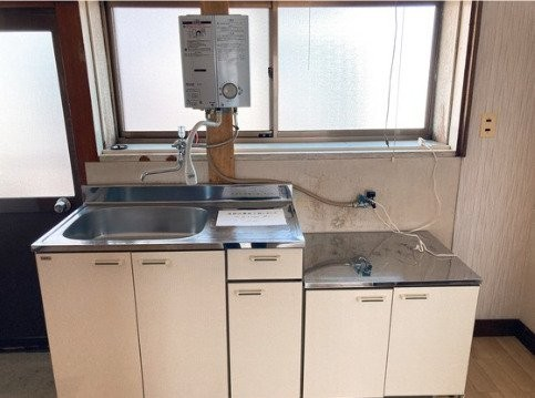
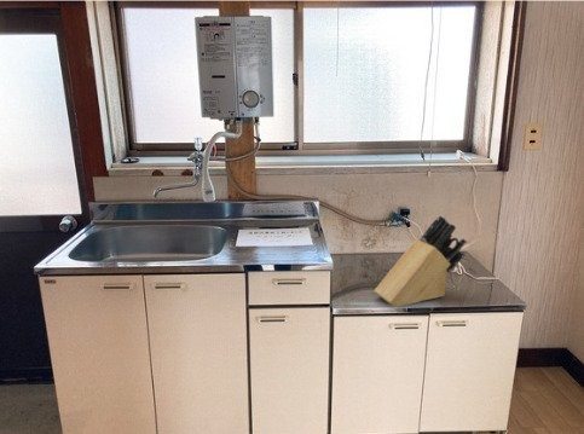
+ knife block [372,214,468,308]
